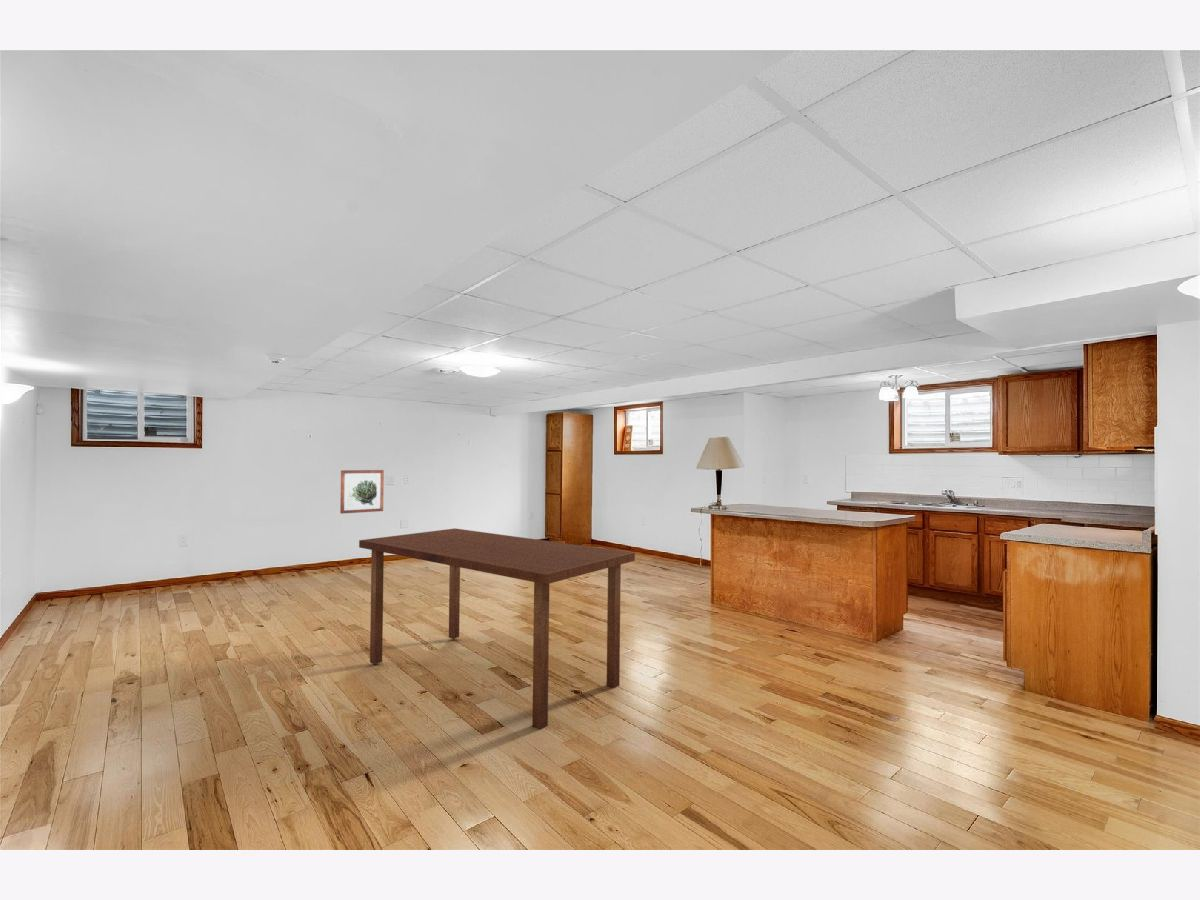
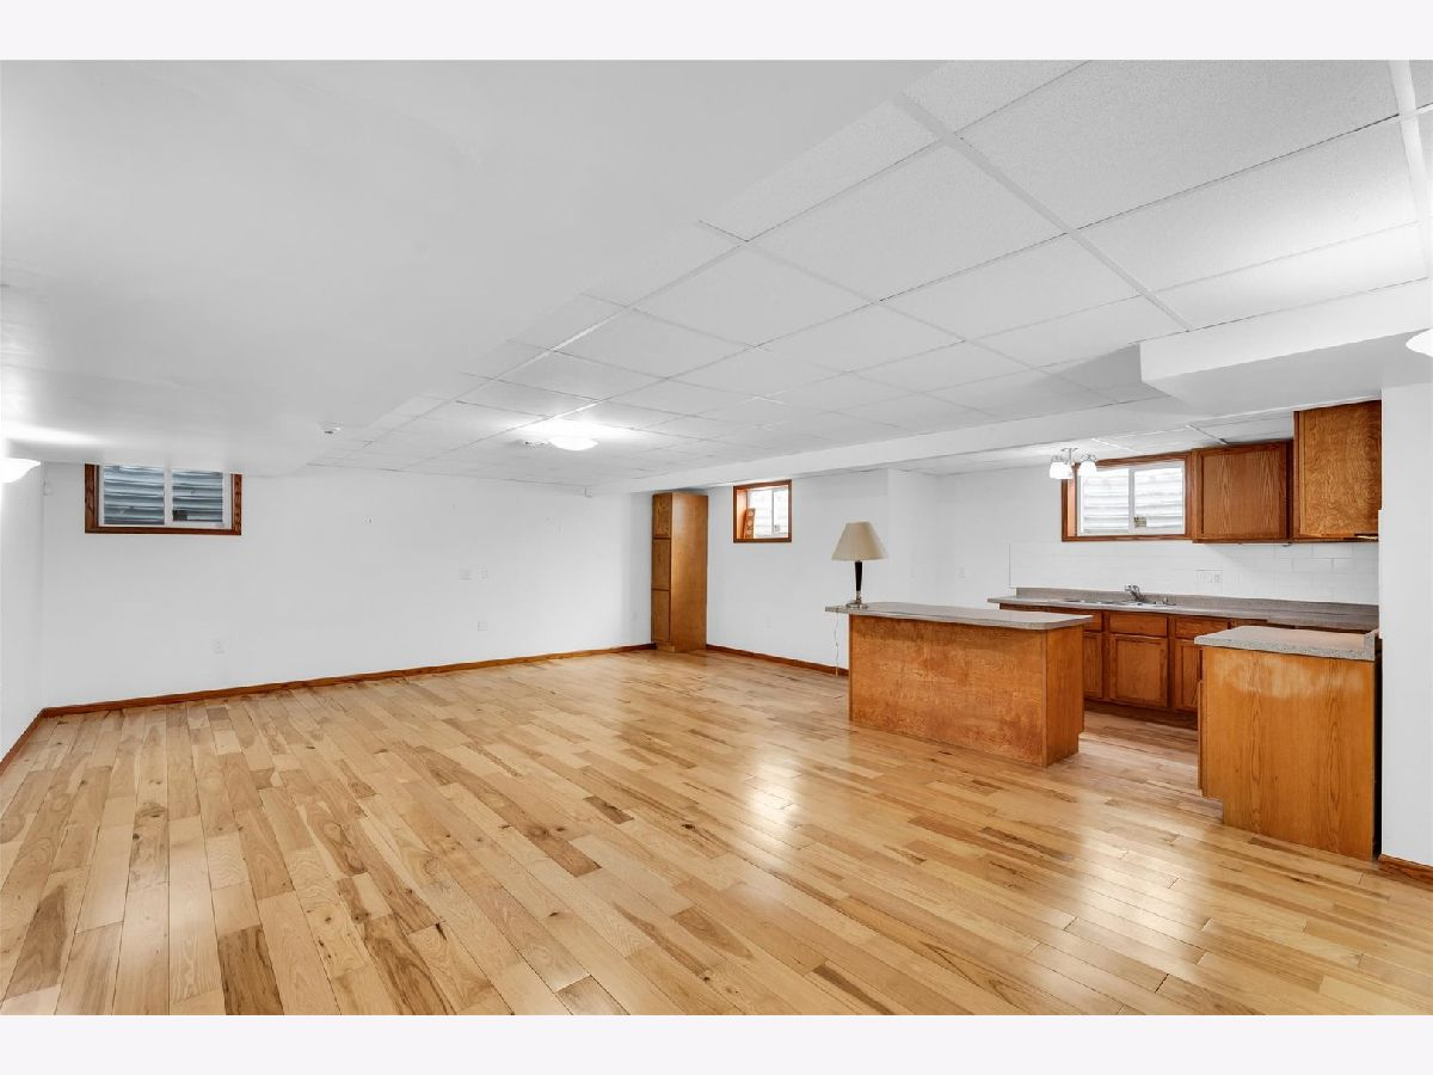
- wall art [339,469,385,515]
- desk [358,527,636,731]
